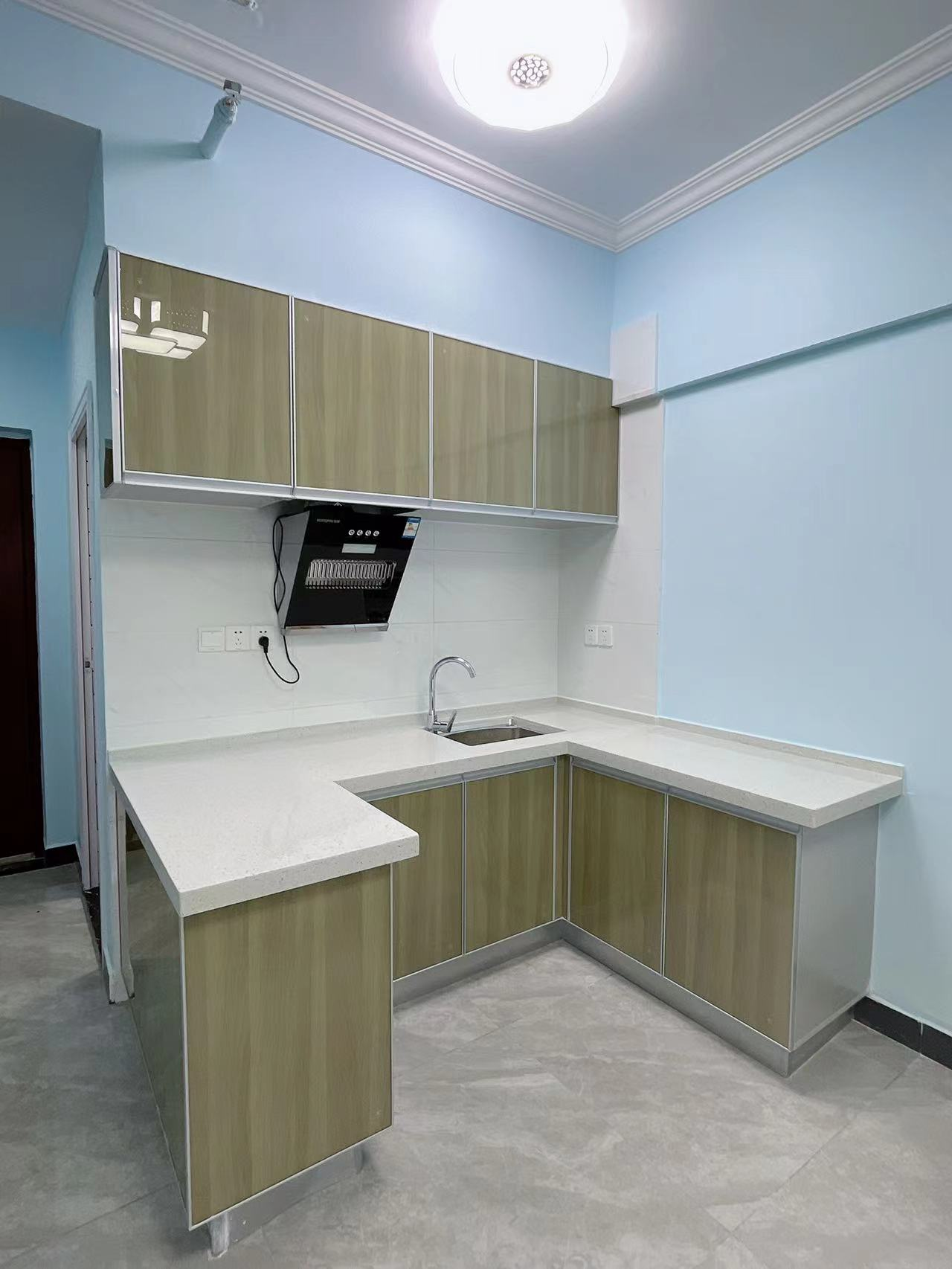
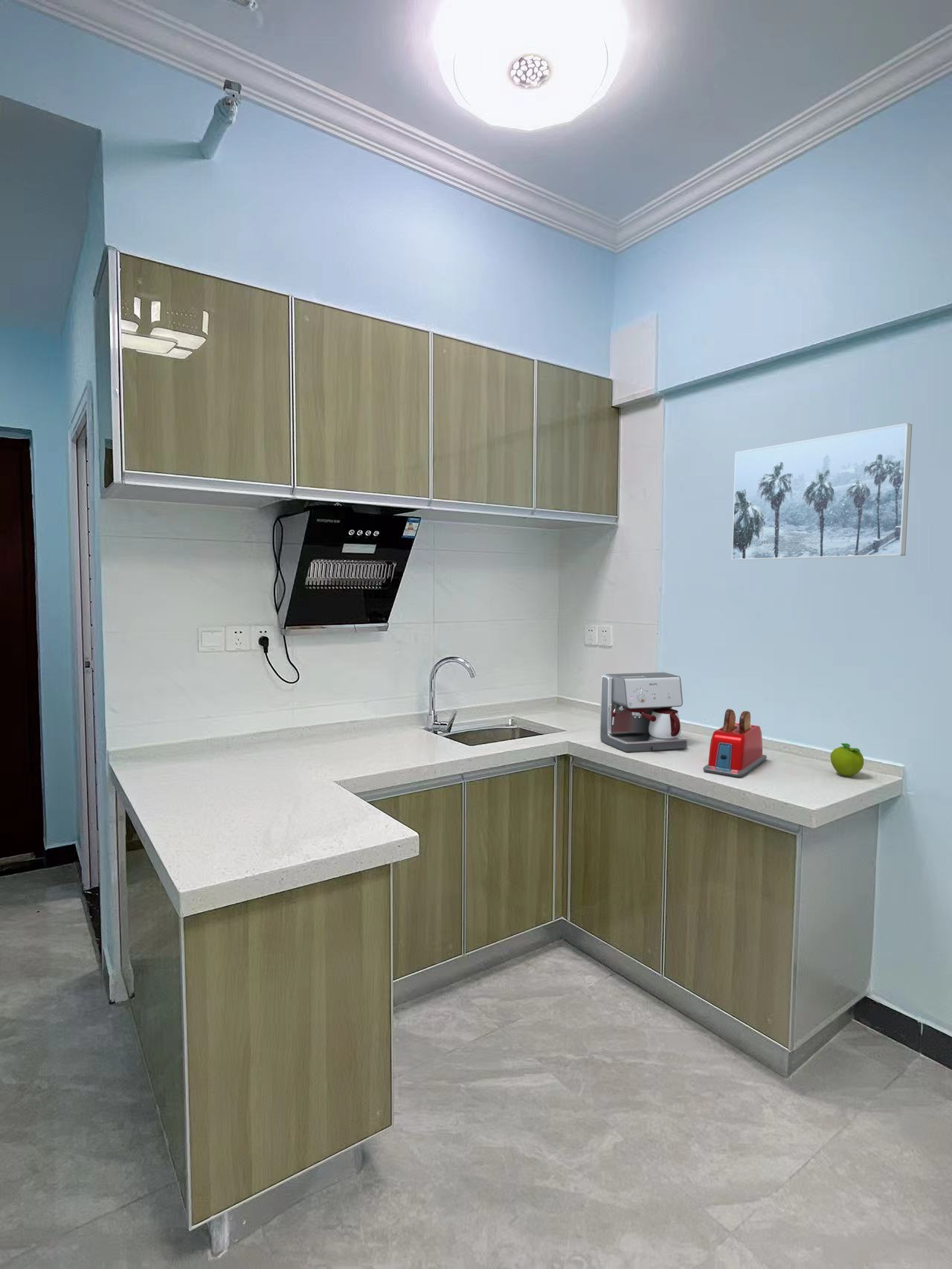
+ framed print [731,423,913,561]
+ fruit [829,742,864,777]
+ coffee maker [599,672,688,753]
+ toaster [703,708,768,778]
